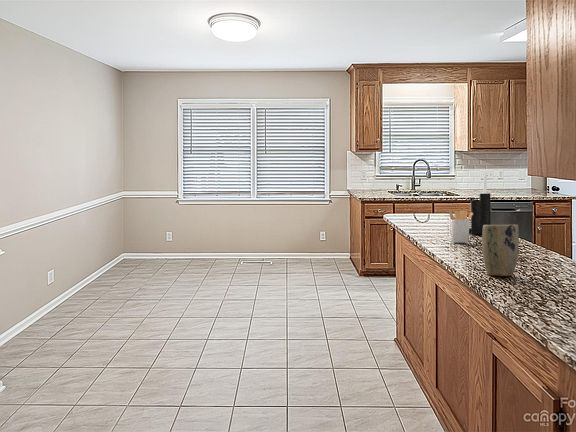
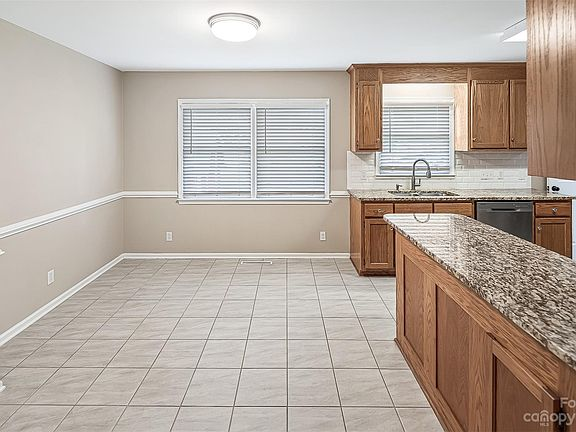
- utensil holder [448,208,473,244]
- knife block [469,172,492,235]
- plant pot [481,224,520,277]
